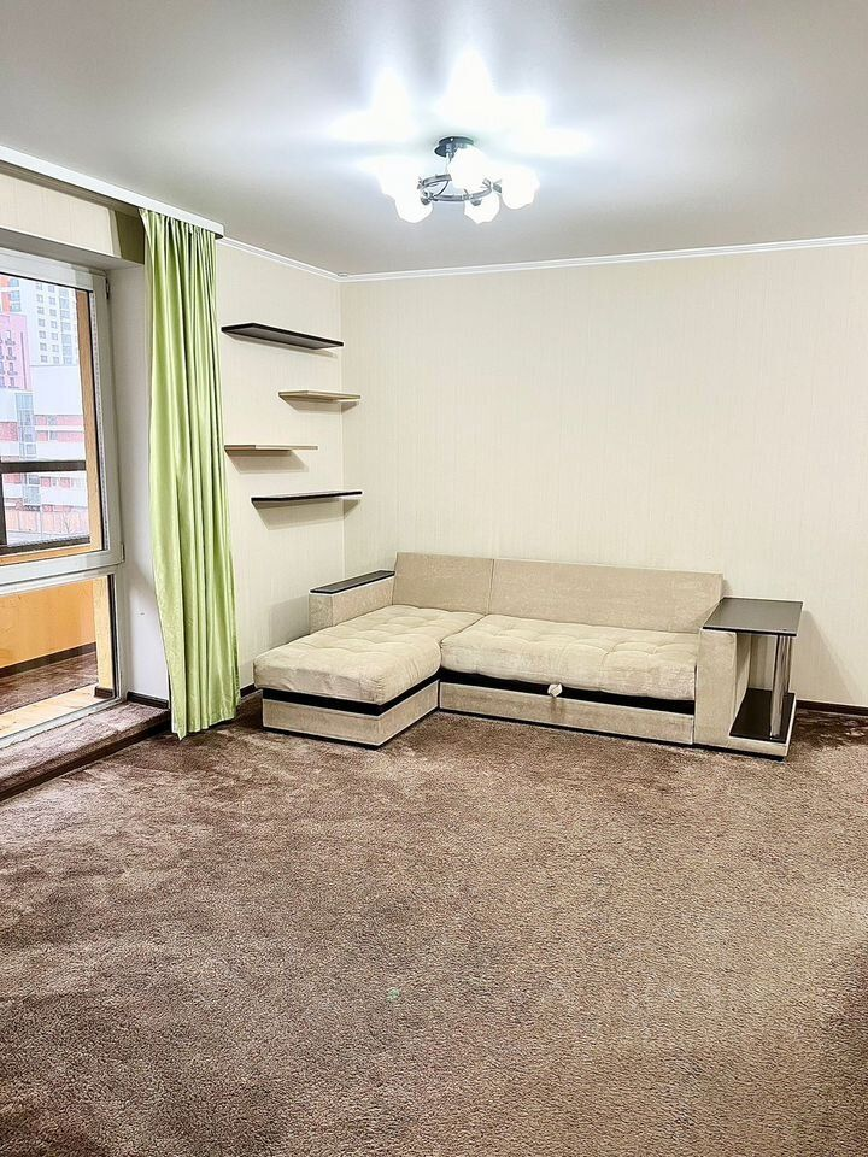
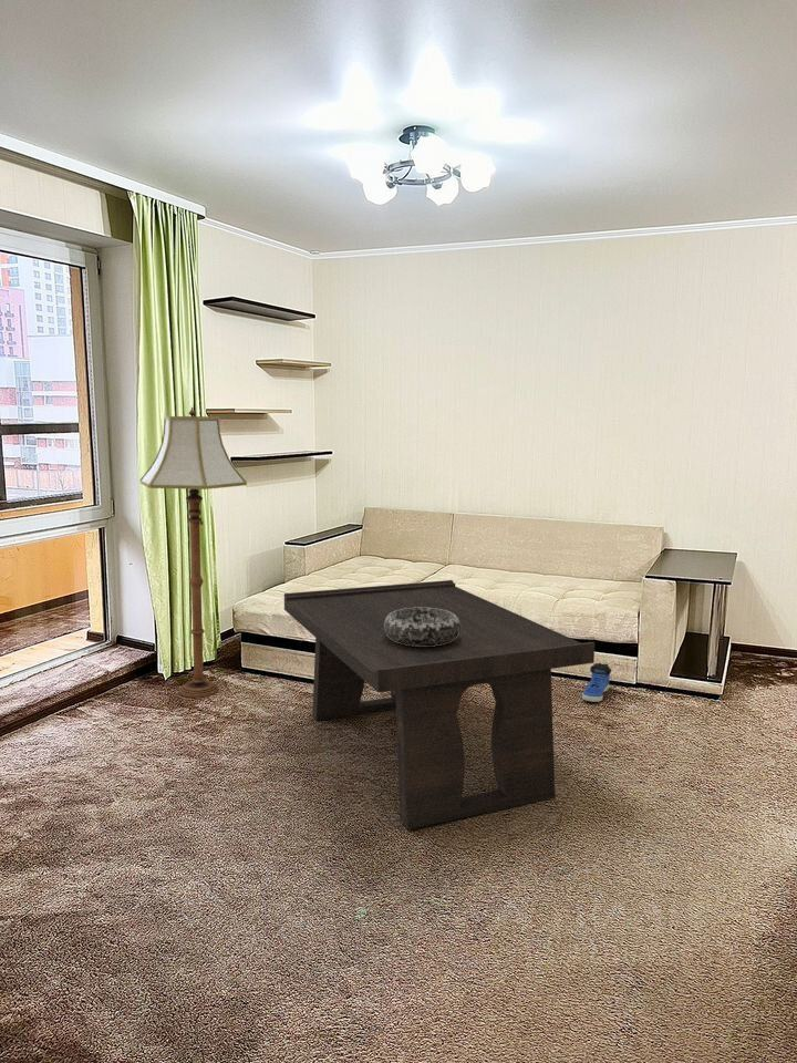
+ sneaker [581,662,612,703]
+ decorative bowl [384,607,460,647]
+ floor lamp [138,406,248,699]
+ coffee table [283,579,596,830]
